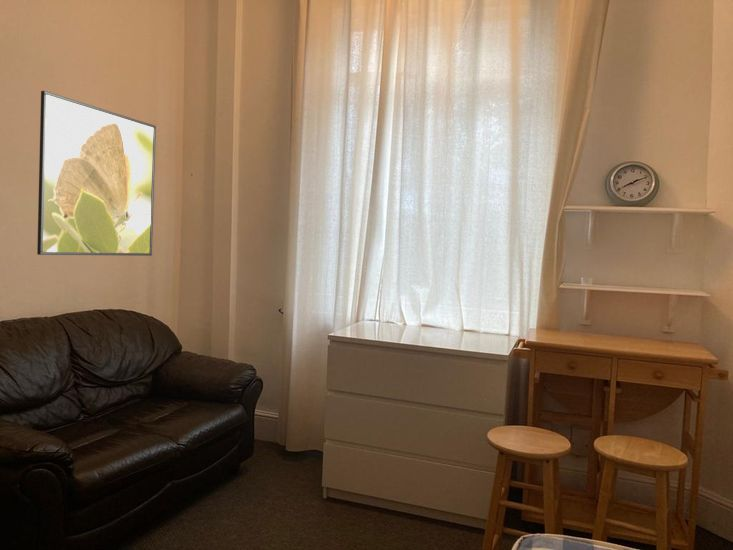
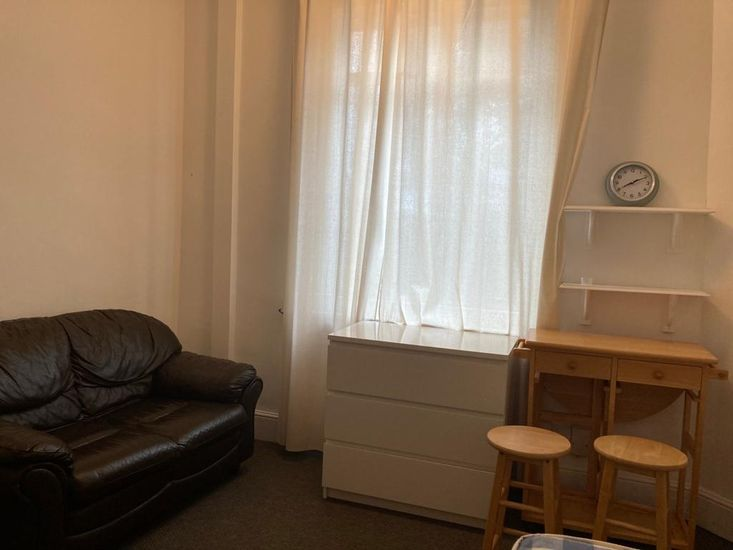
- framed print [36,90,157,257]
